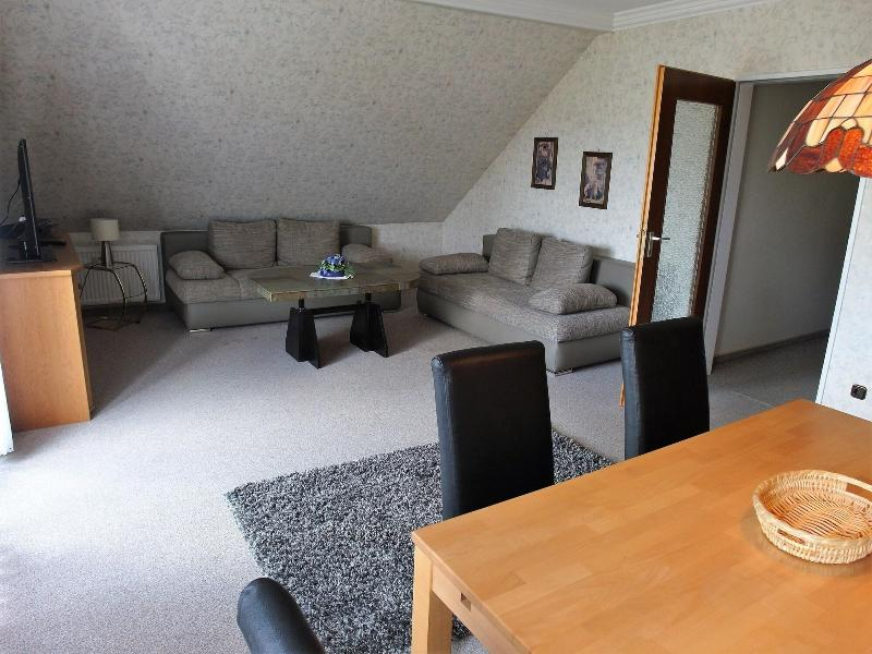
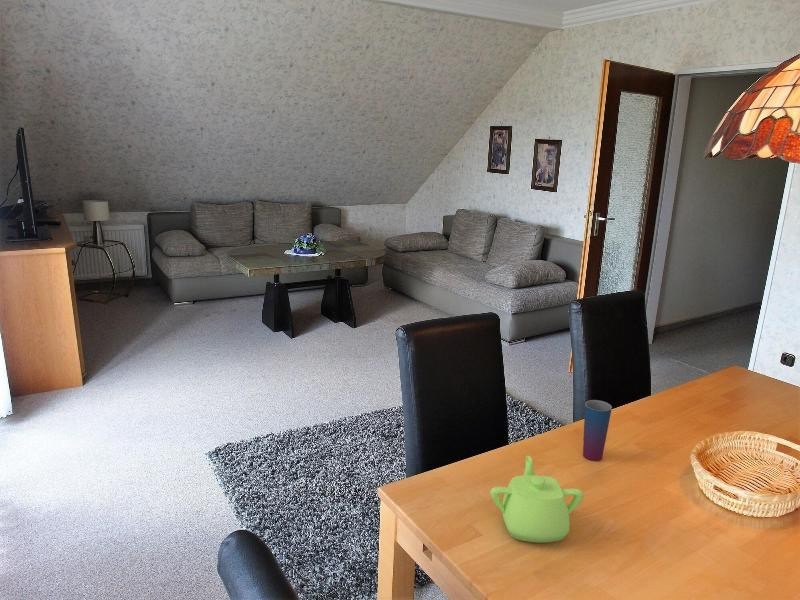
+ cup [582,399,613,462]
+ teapot [489,455,585,544]
